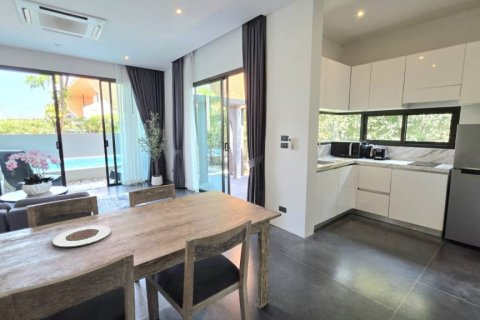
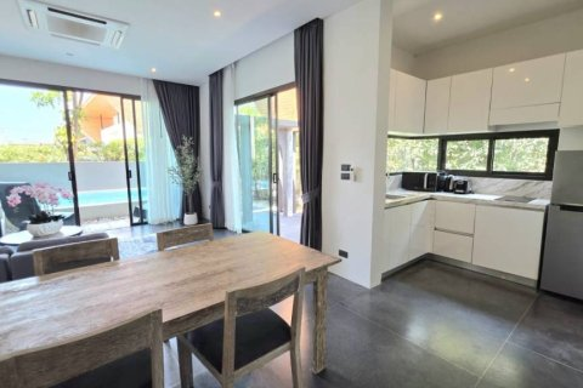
- plate [52,224,112,248]
